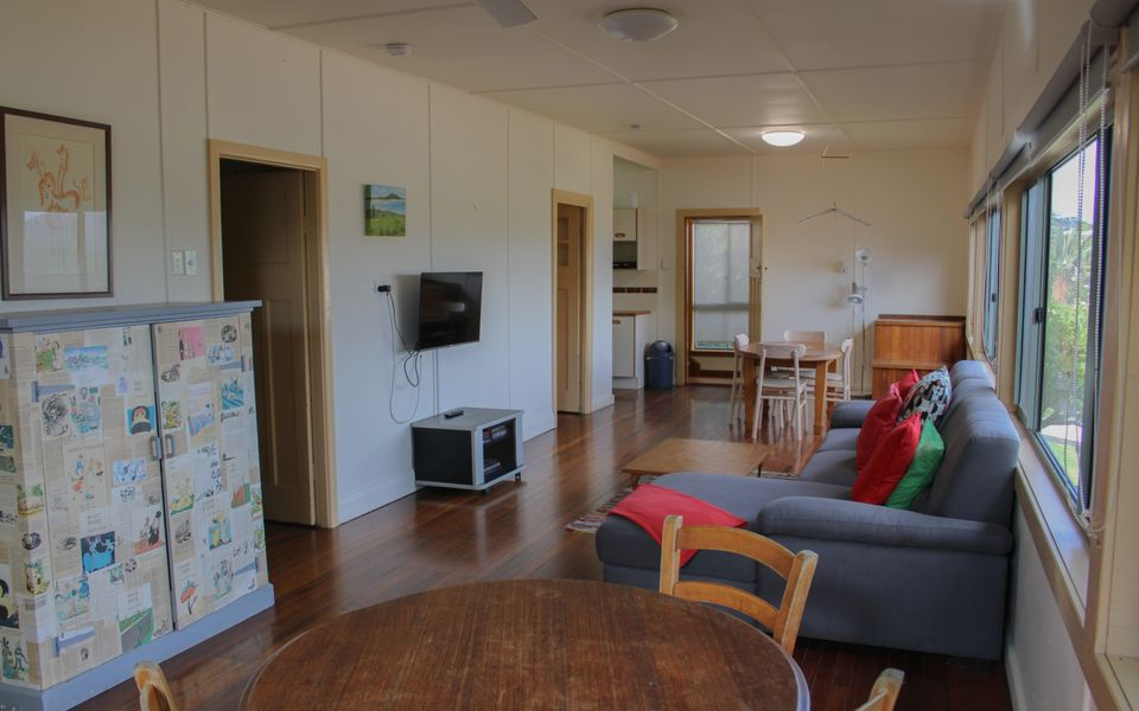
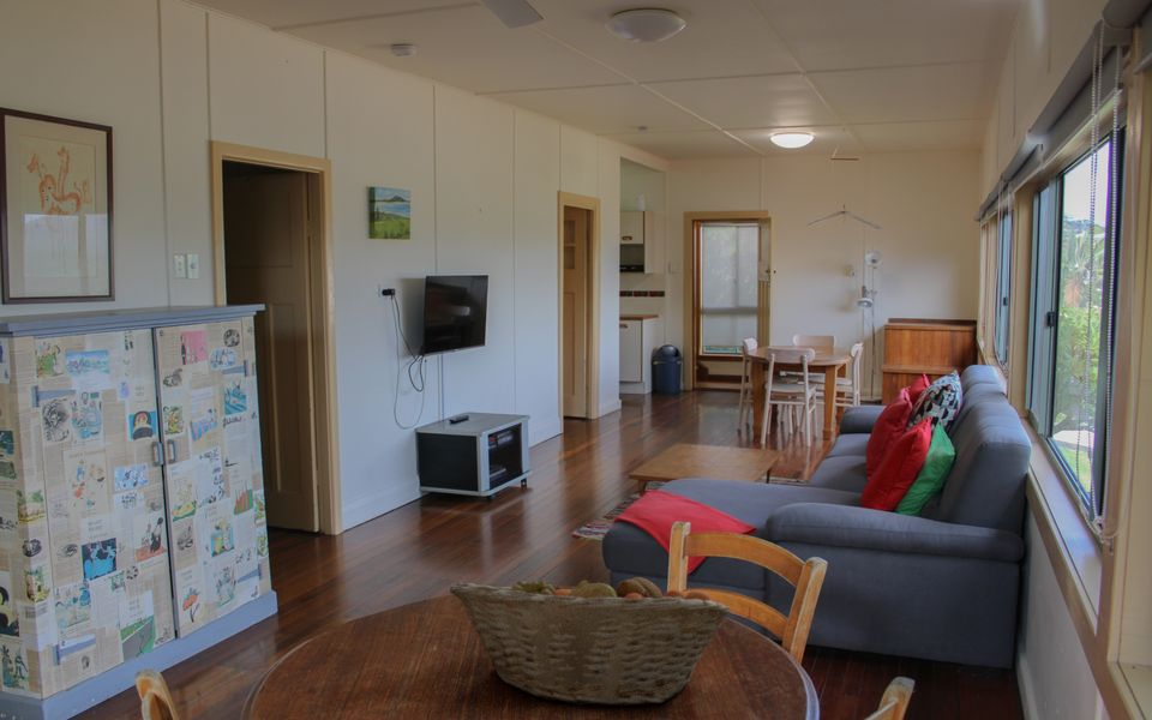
+ fruit basket [449,564,732,707]
